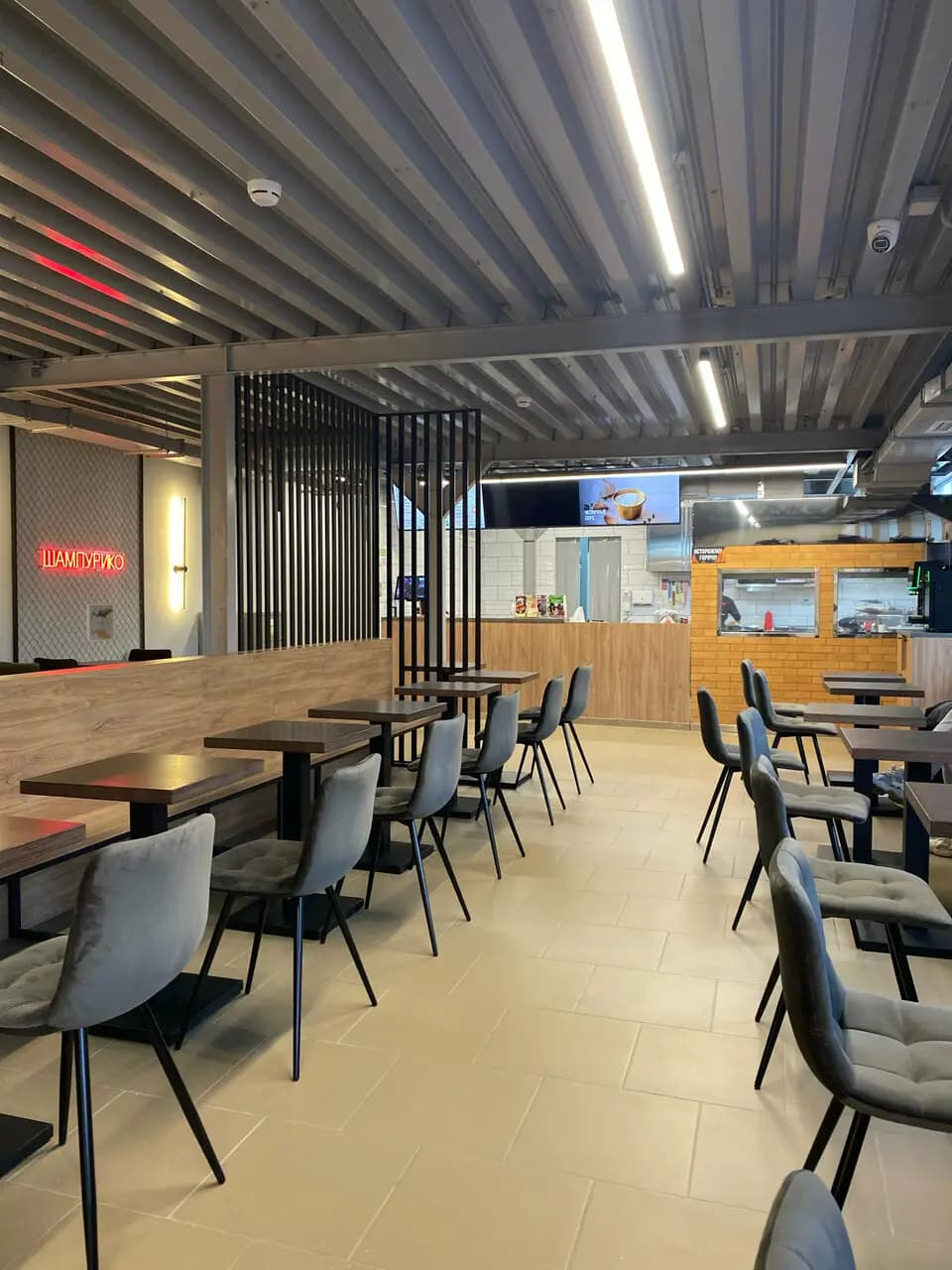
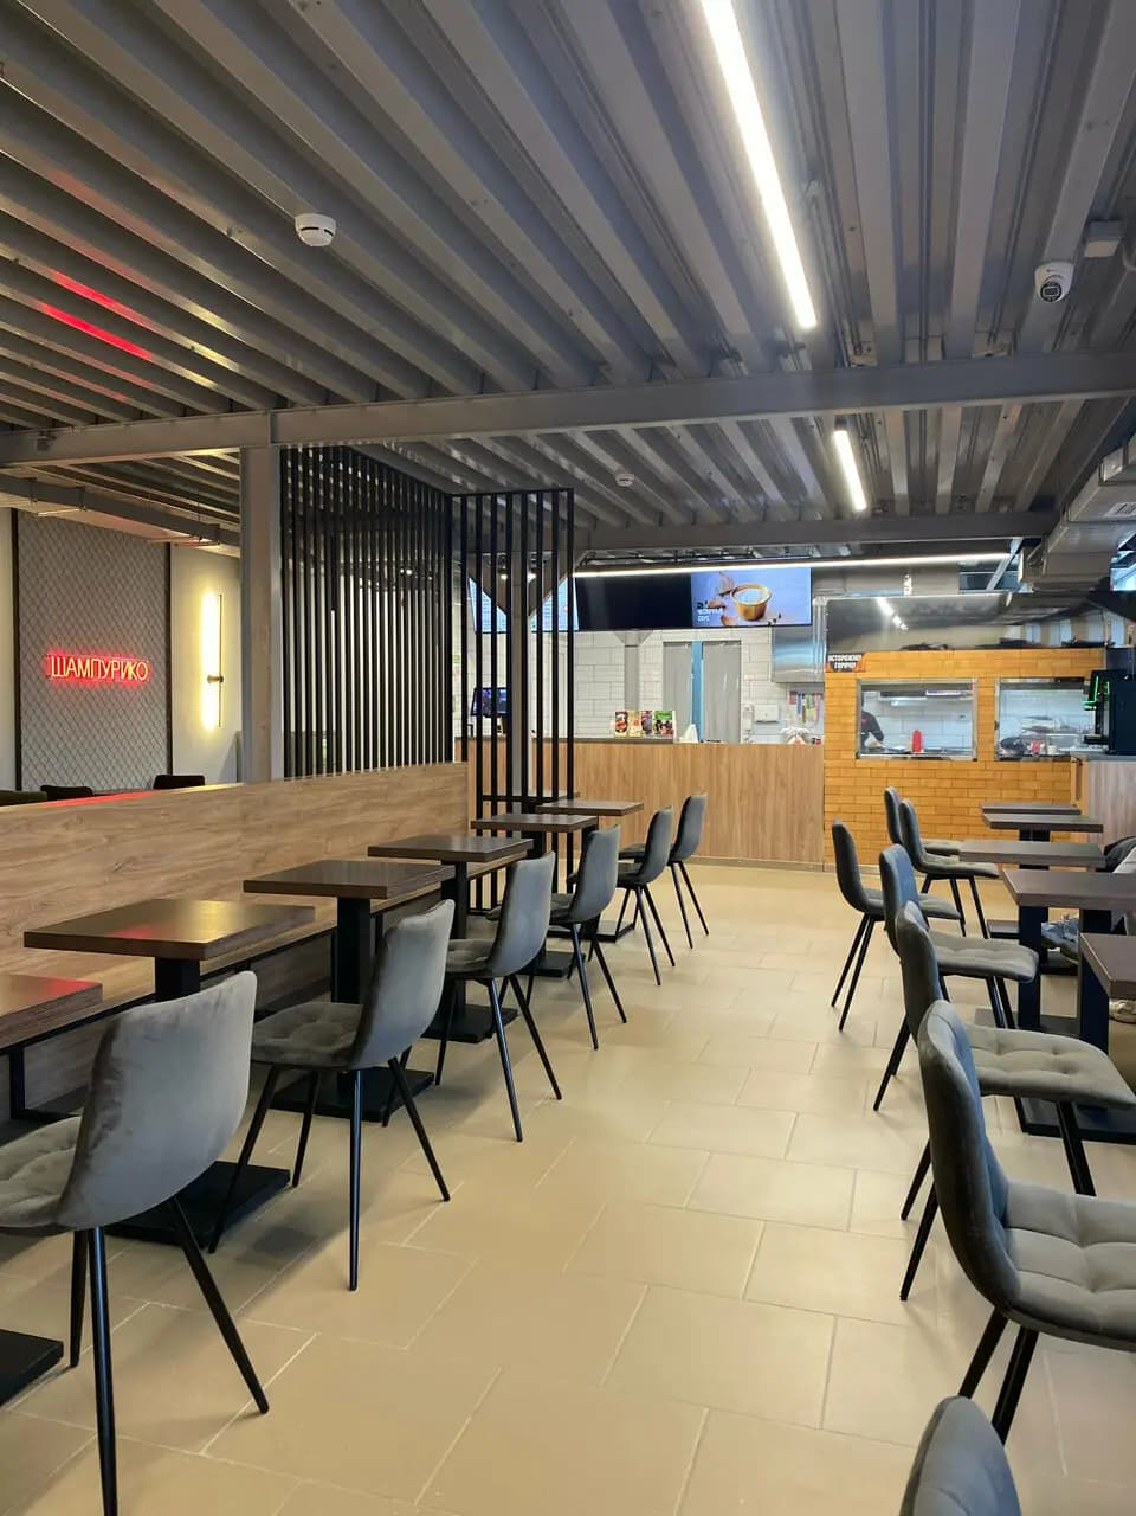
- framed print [85,603,115,642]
